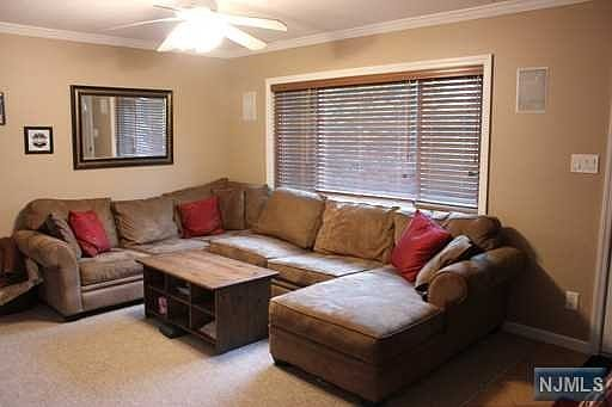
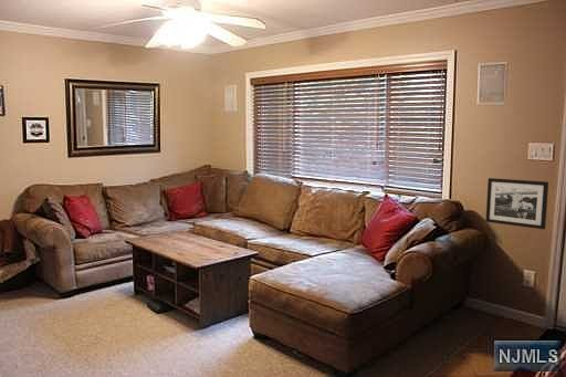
+ picture frame [485,177,549,230]
